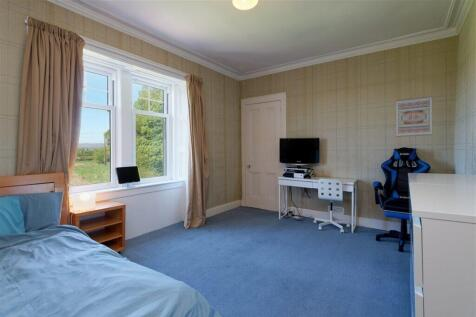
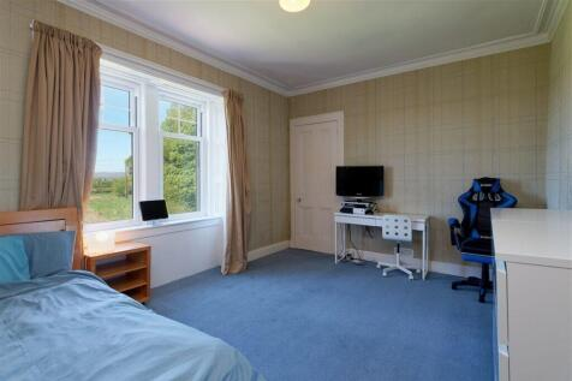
- wall art [395,95,433,138]
